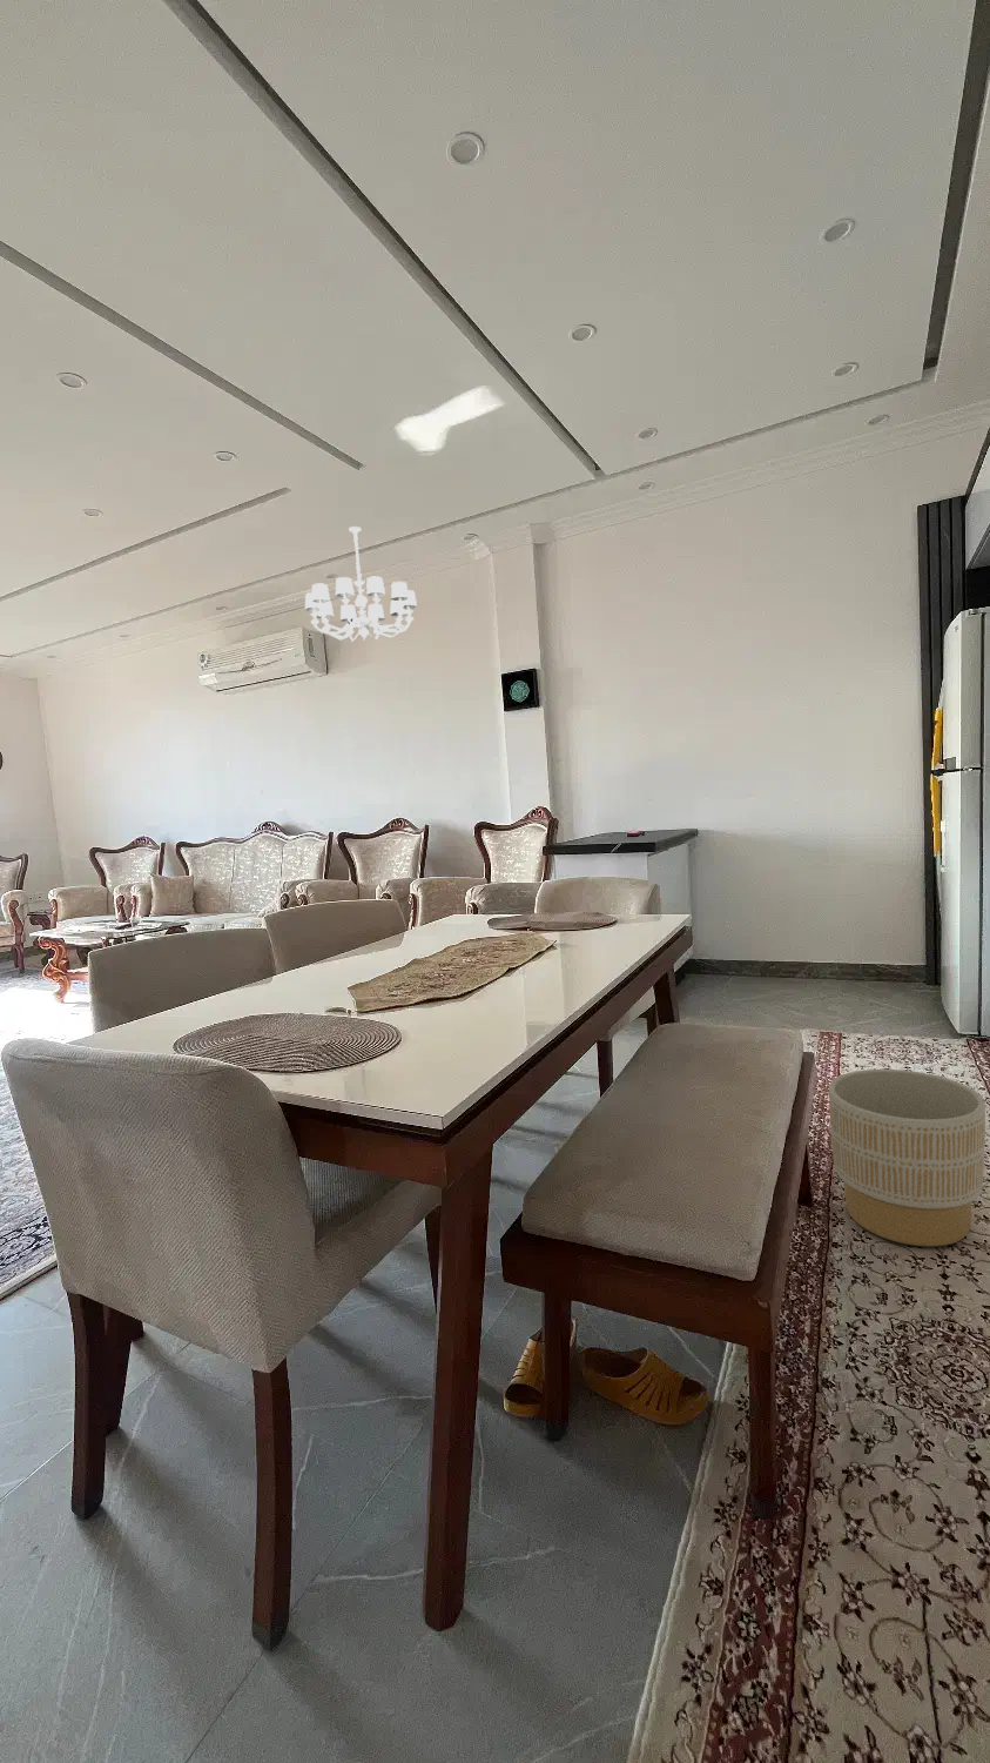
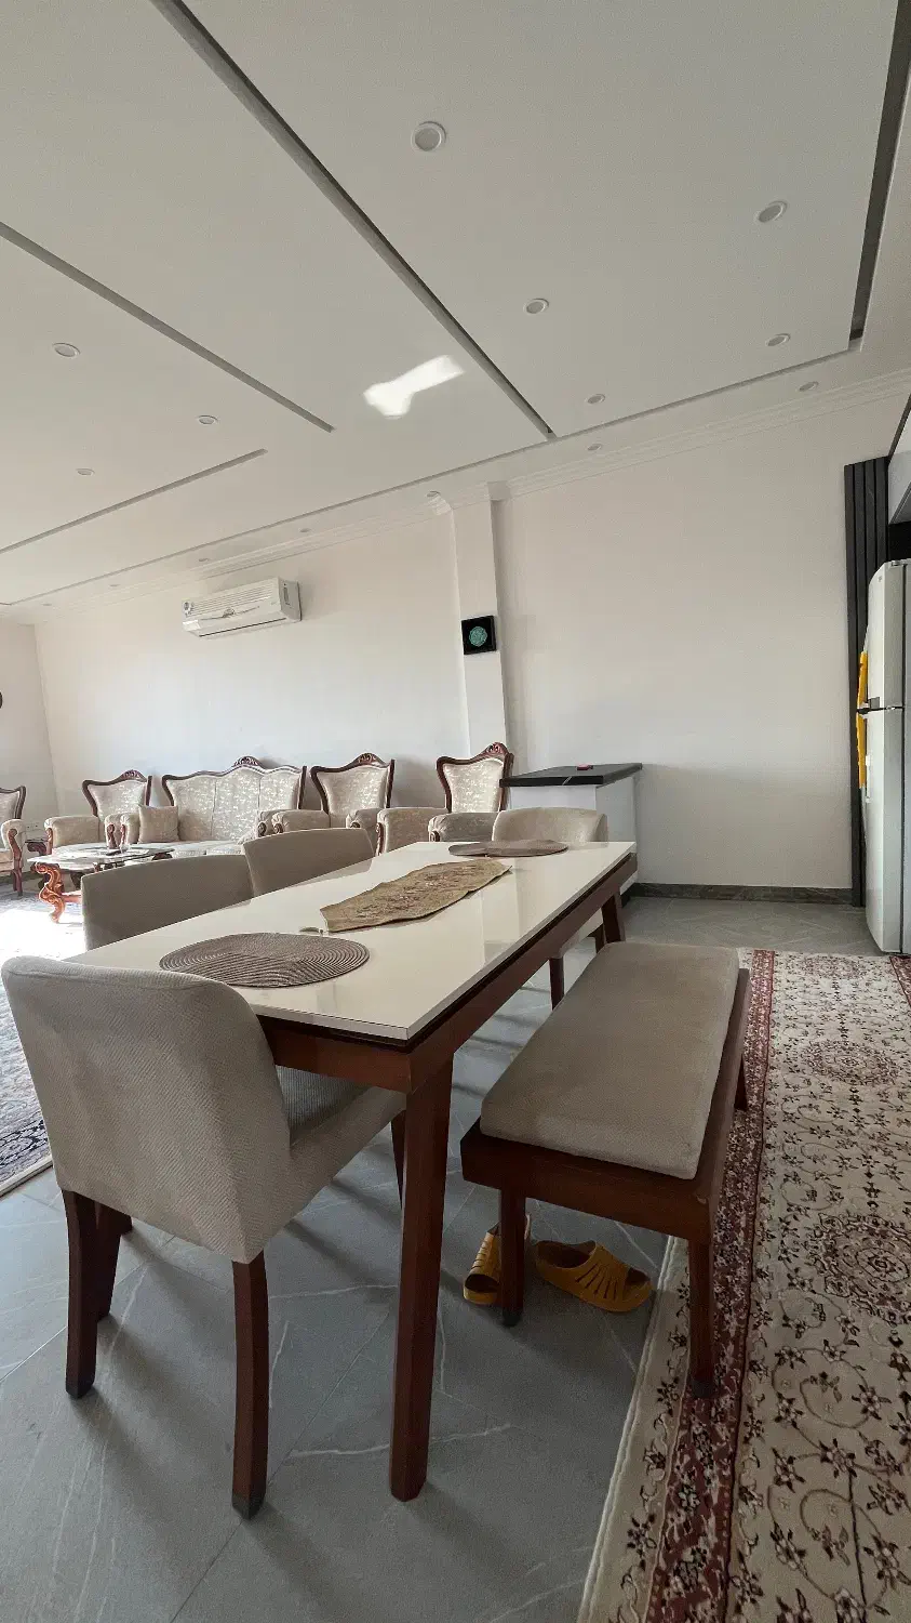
- chandelier [304,526,418,643]
- planter [828,1068,986,1247]
